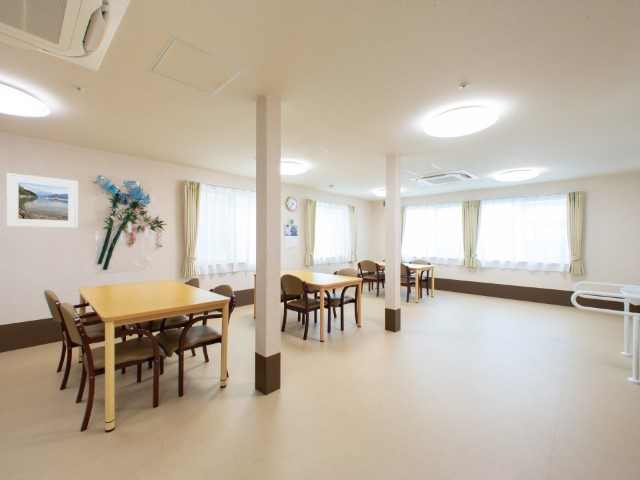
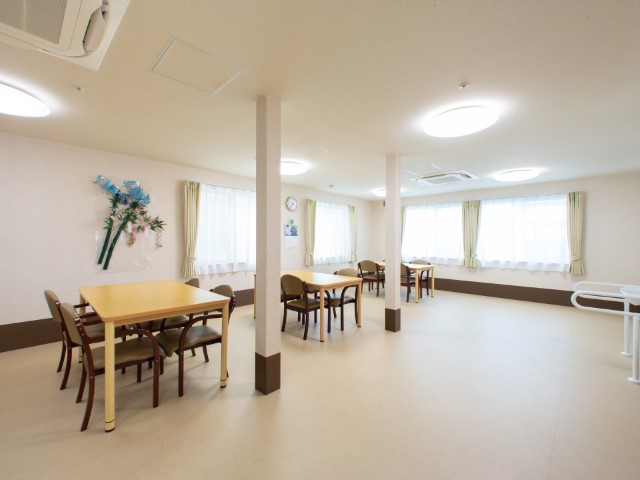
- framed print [5,172,79,229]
